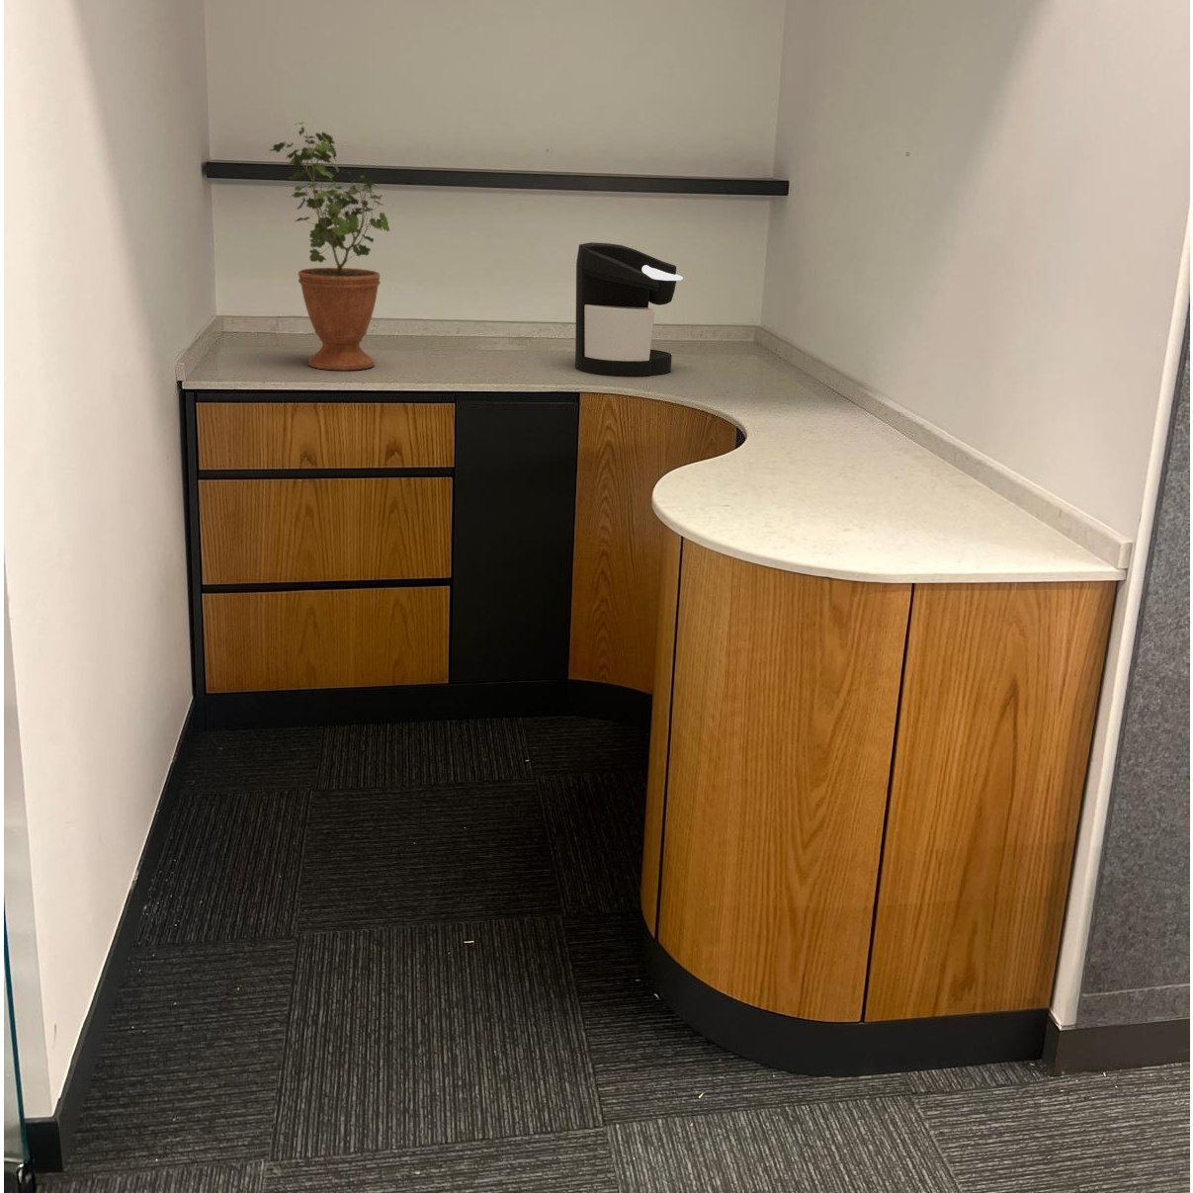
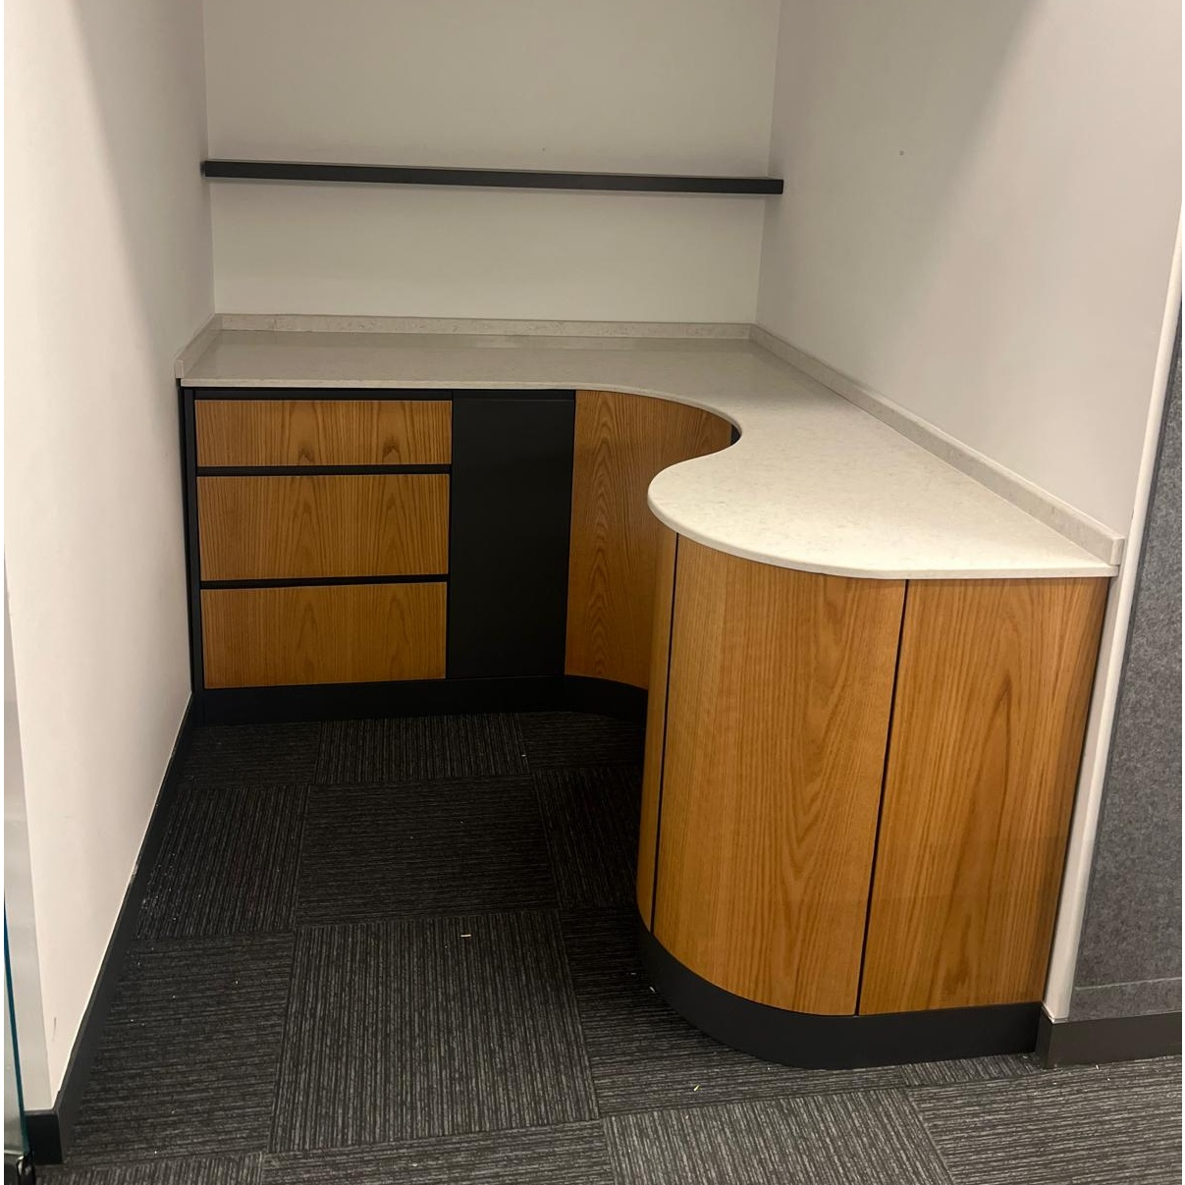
- potted plant [268,120,390,370]
- coffee maker [575,241,684,378]
